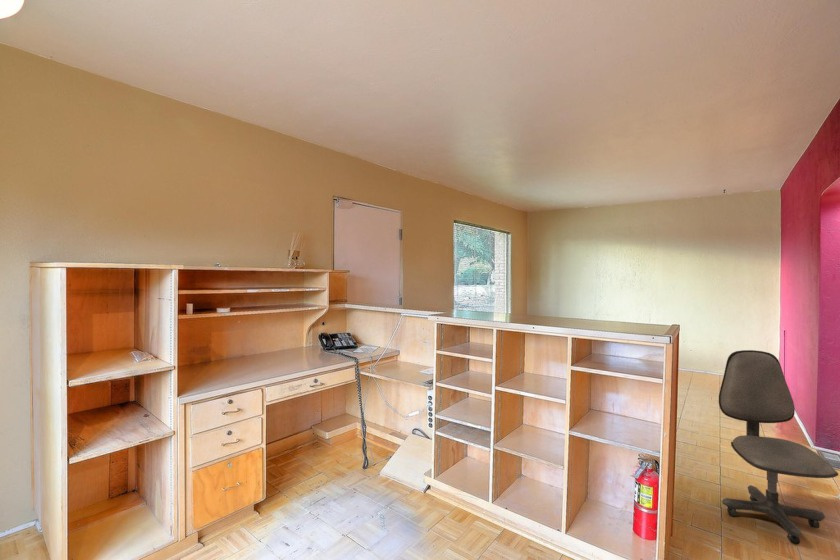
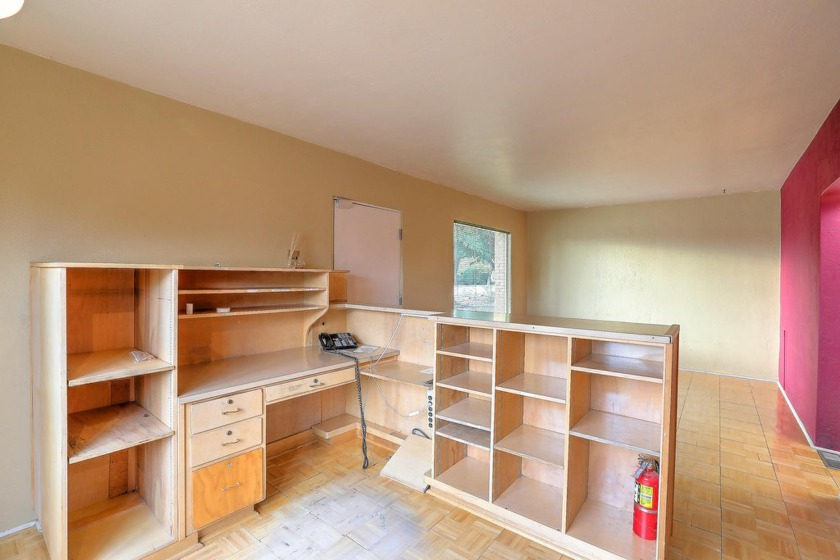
- office chair [718,349,839,546]
